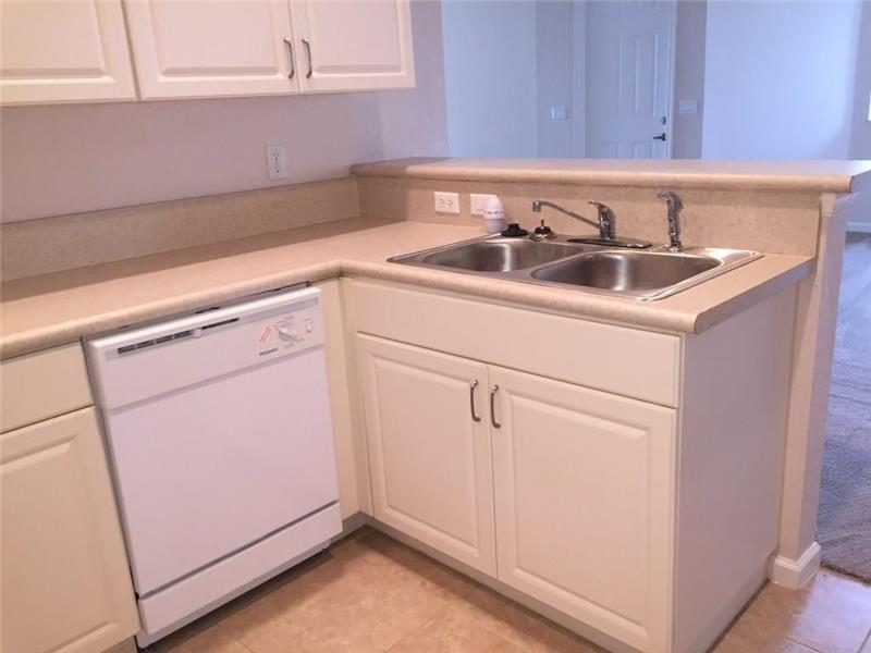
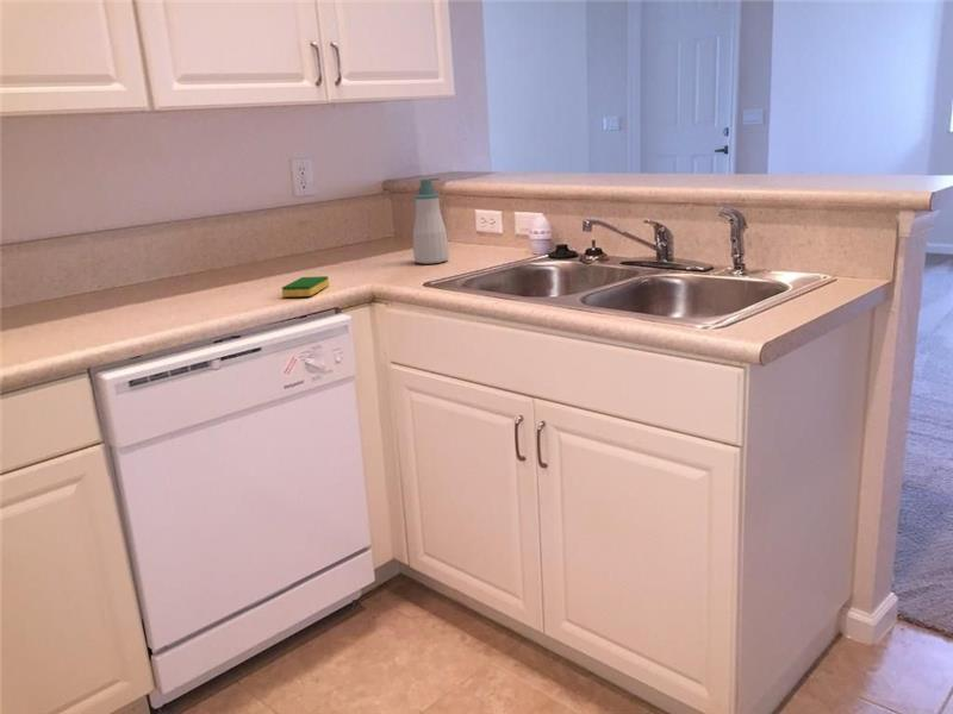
+ dish sponge [281,275,330,299]
+ soap bottle [412,177,450,265]
